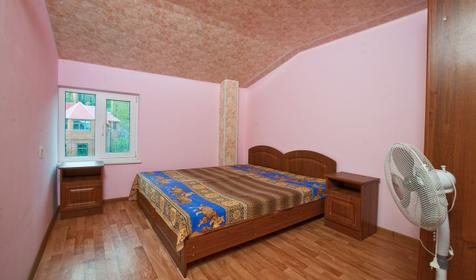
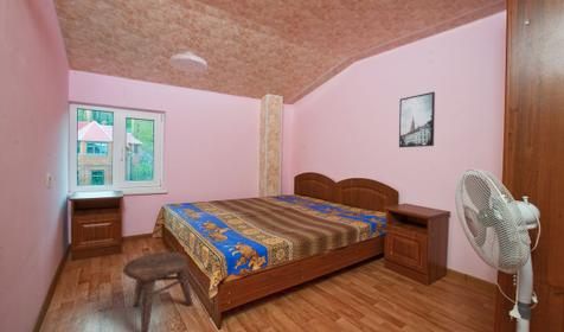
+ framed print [398,91,436,148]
+ ceiling light [168,50,209,74]
+ stool [122,251,194,332]
